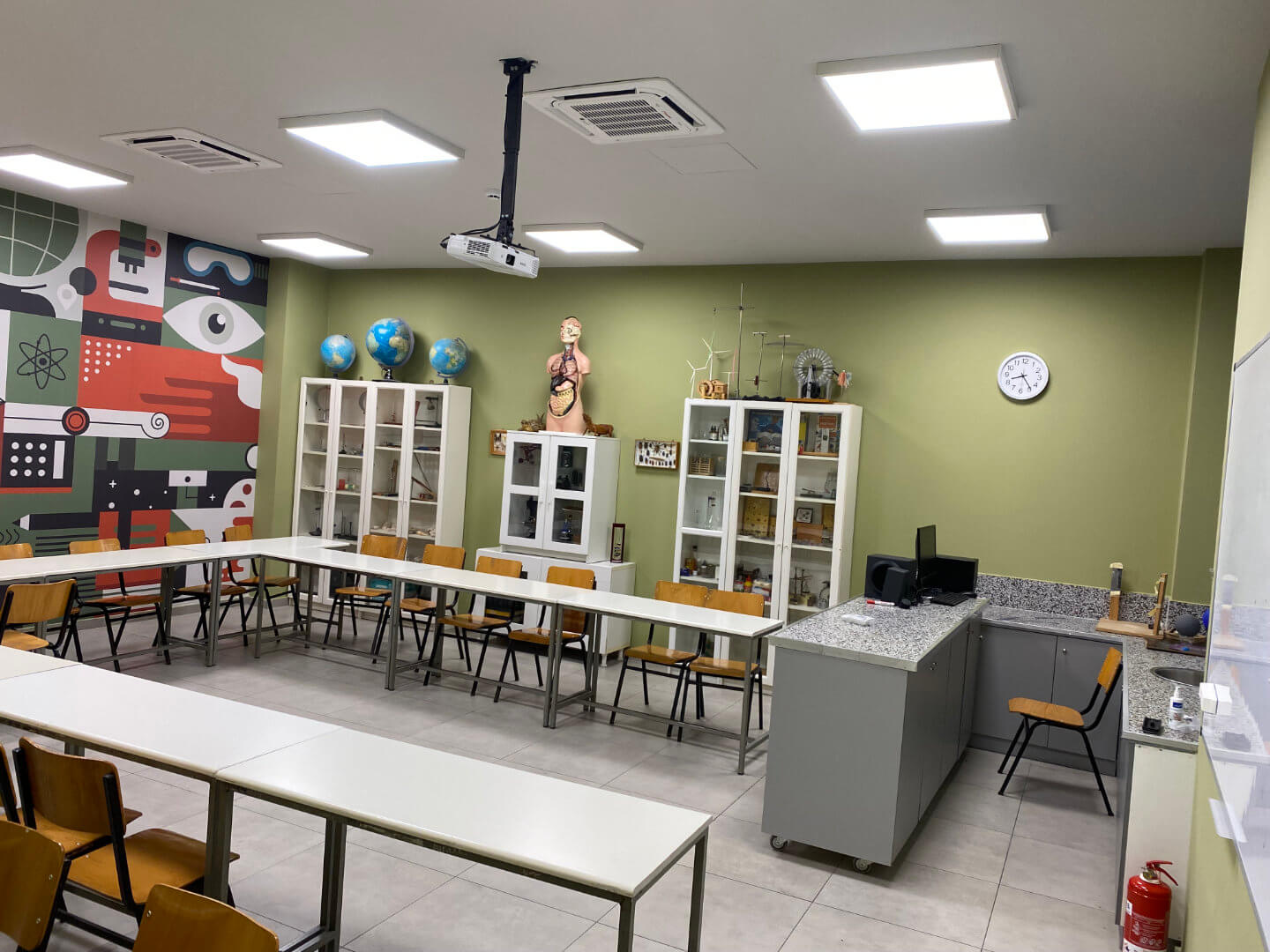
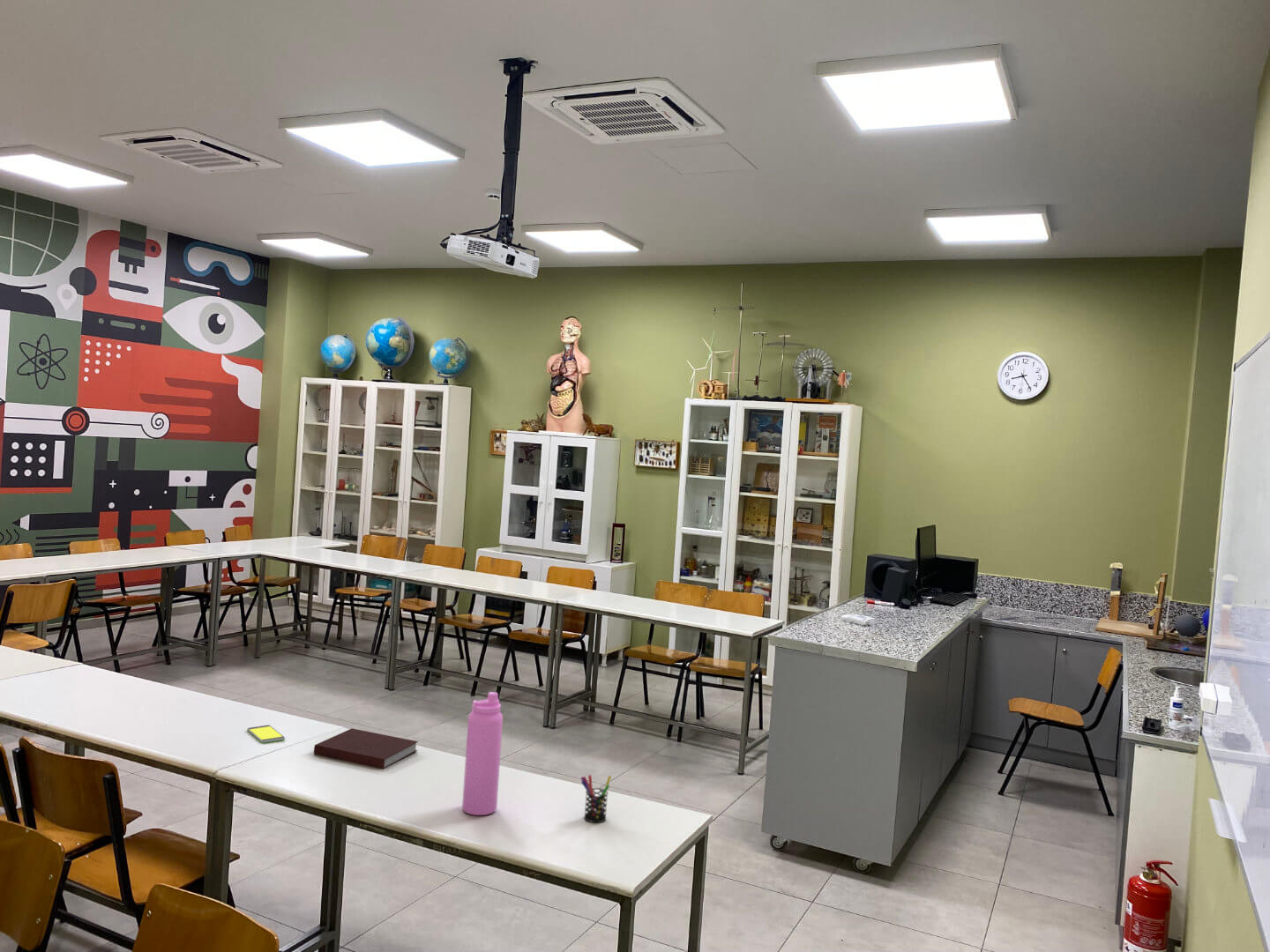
+ smartphone [246,725,286,744]
+ notebook [313,727,419,770]
+ water bottle [461,691,504,816]
+ pen holder [579,774,612,823]
